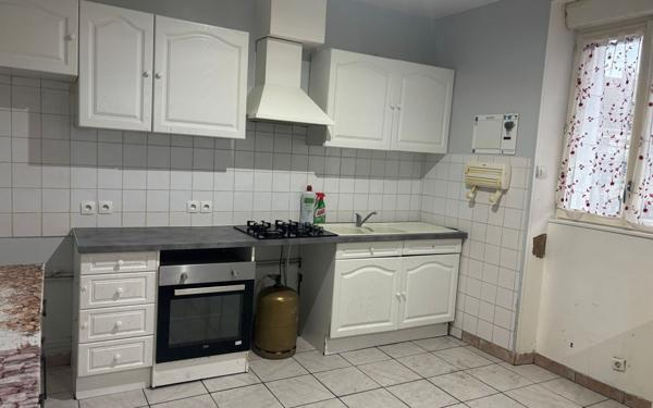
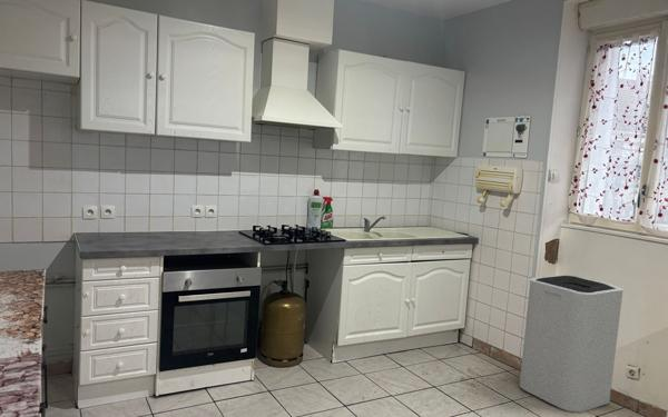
+ trash can [519,275,623,414]
